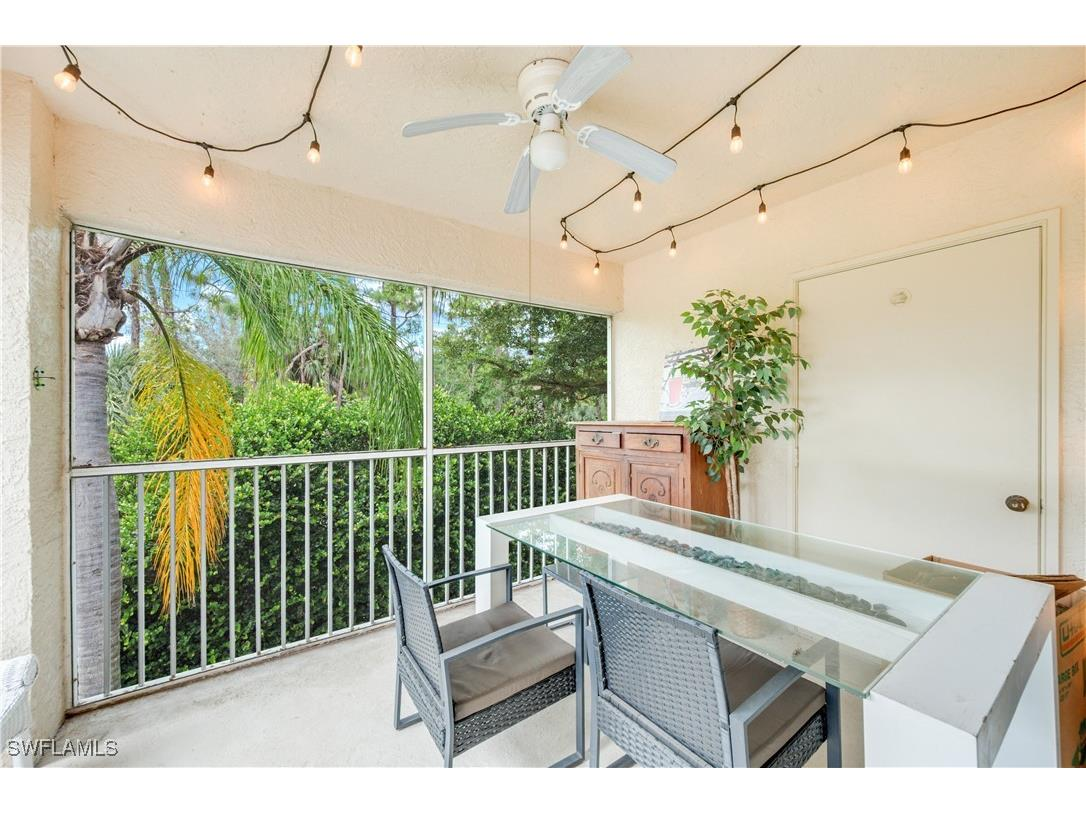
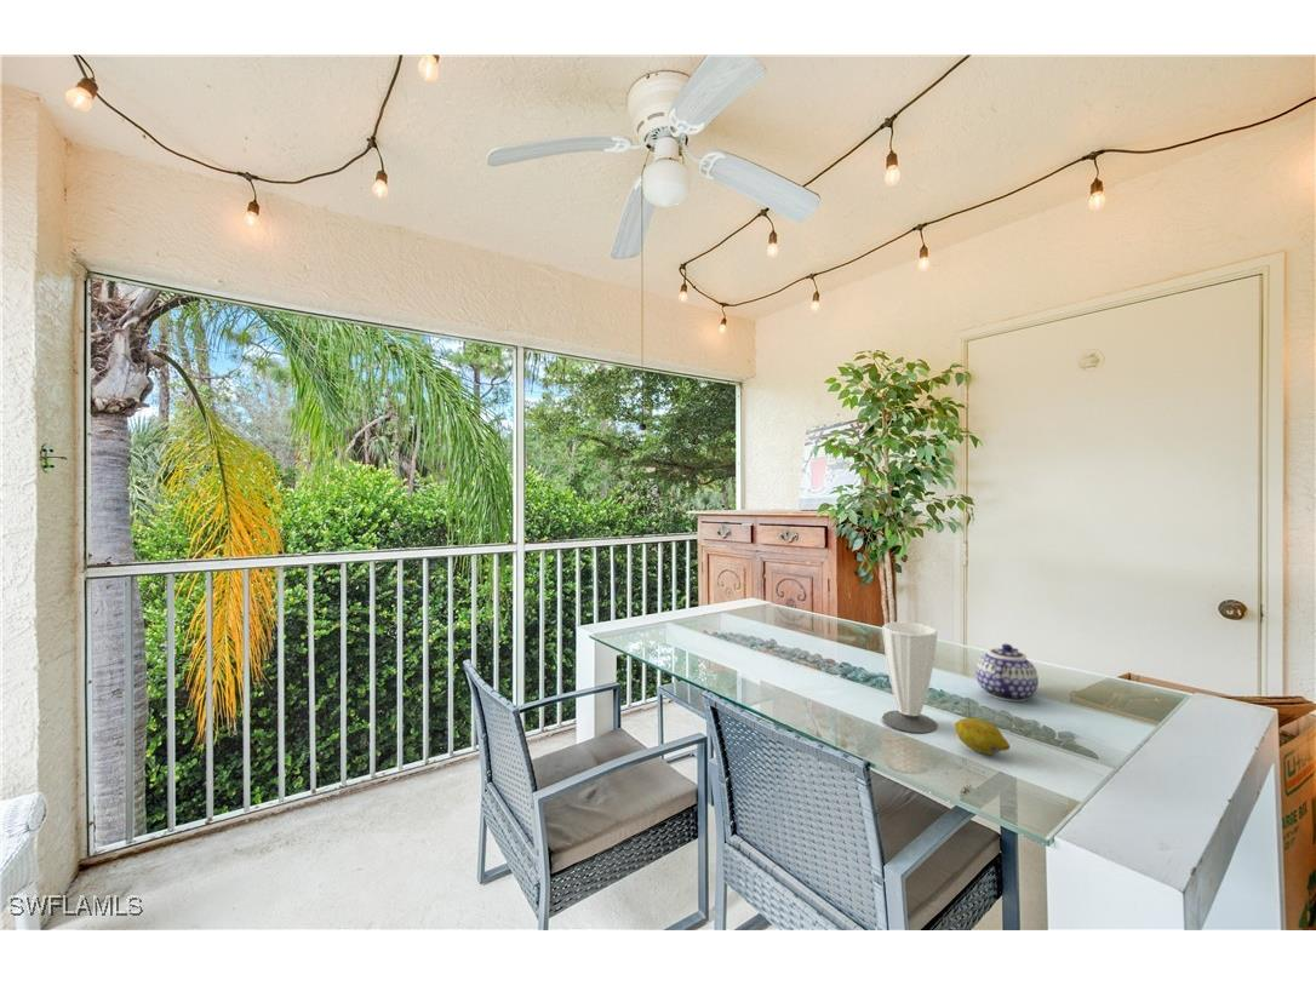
+ fruit [954,717,1011,756]
+ cup [881,621,939,734]
+ teapot [975,643,1040,703]
